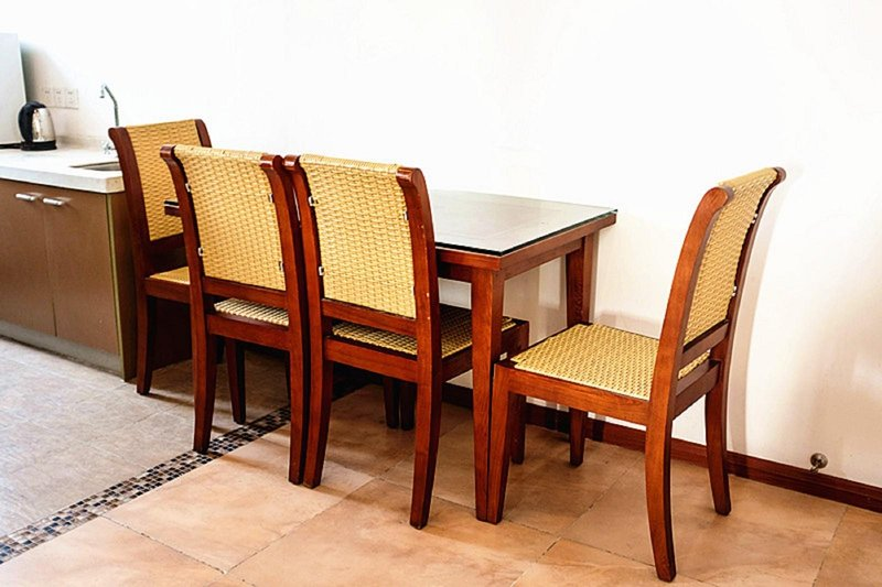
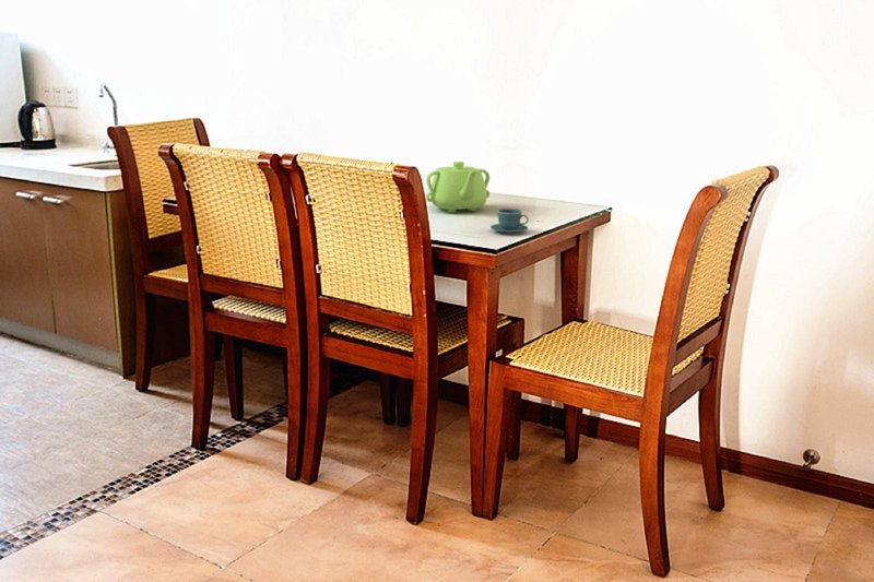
+ teacup [489,207,530,234]
+ teapot [425,161,491,214]
